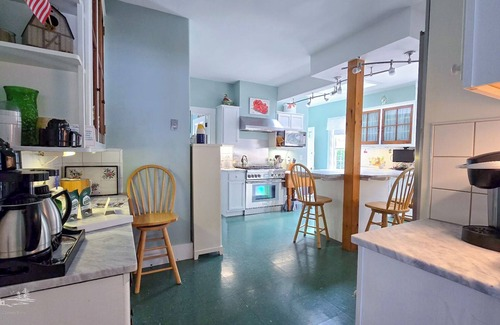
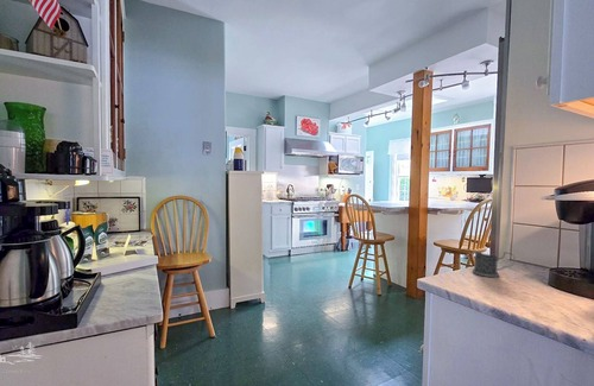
+ mug [472,251,516,278]
